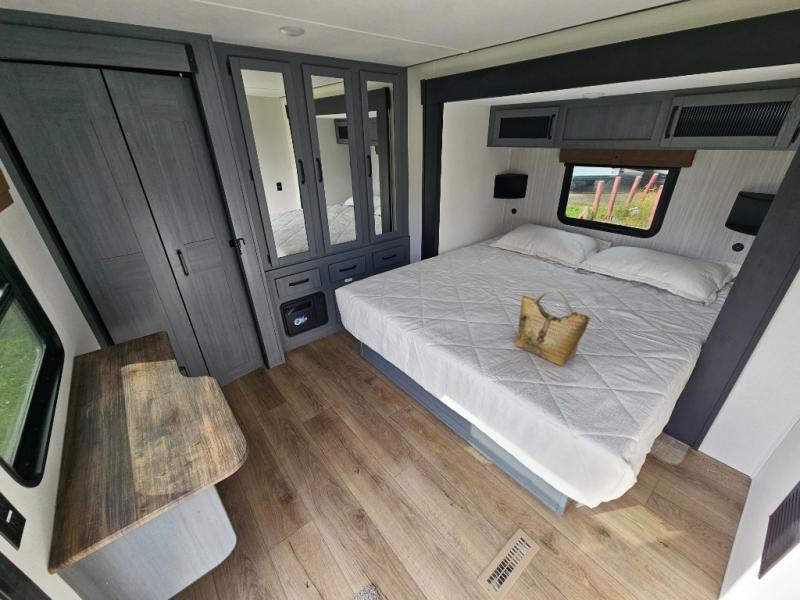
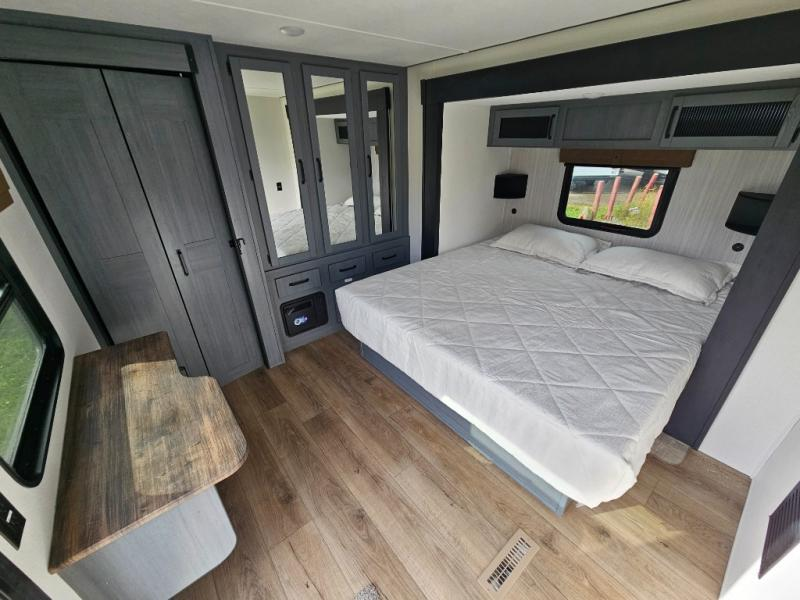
- grocery bag [515,288,591,367]
